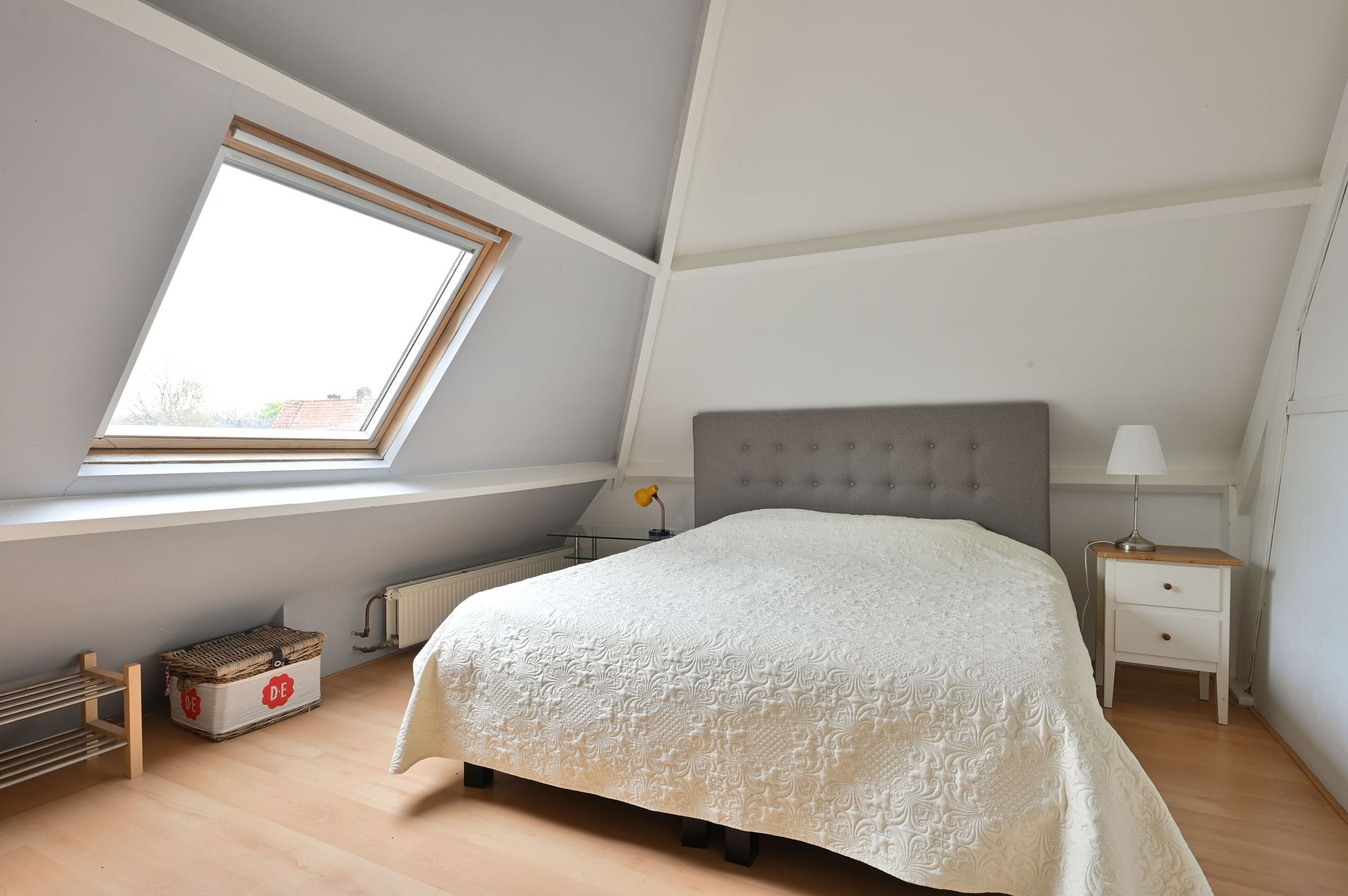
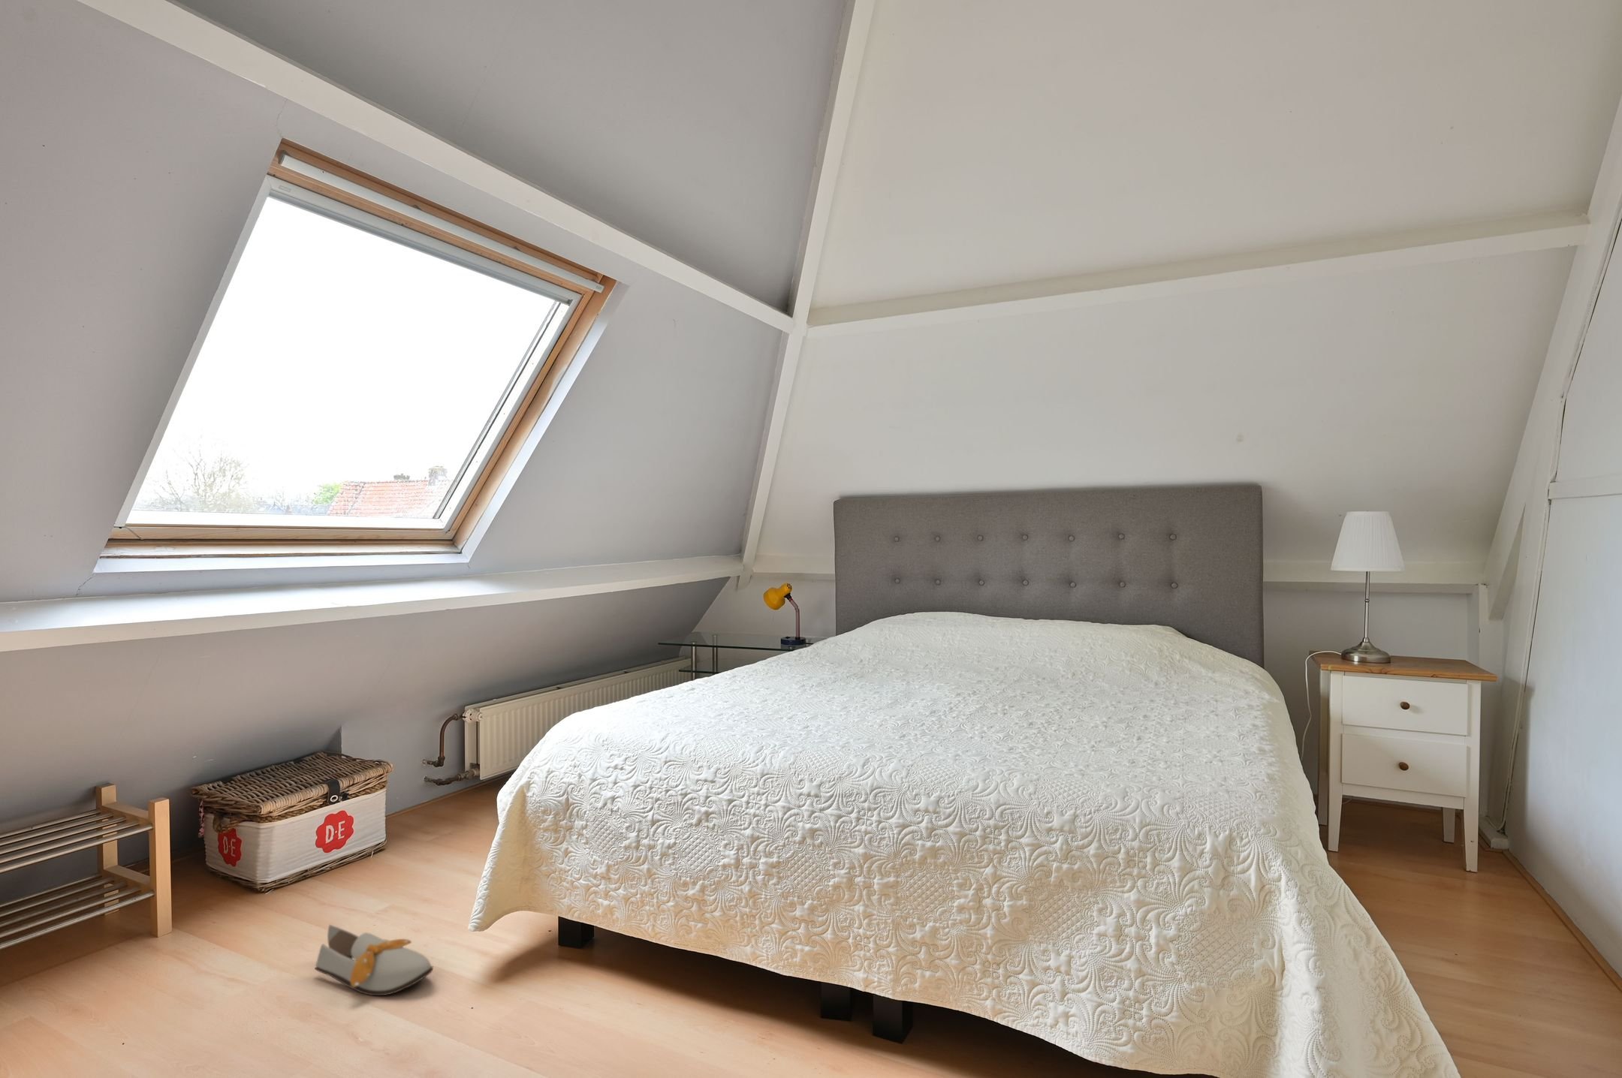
+ shoe [314,924,434,996]
